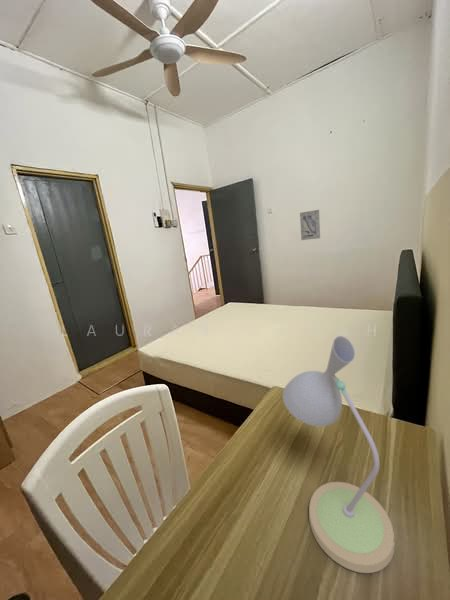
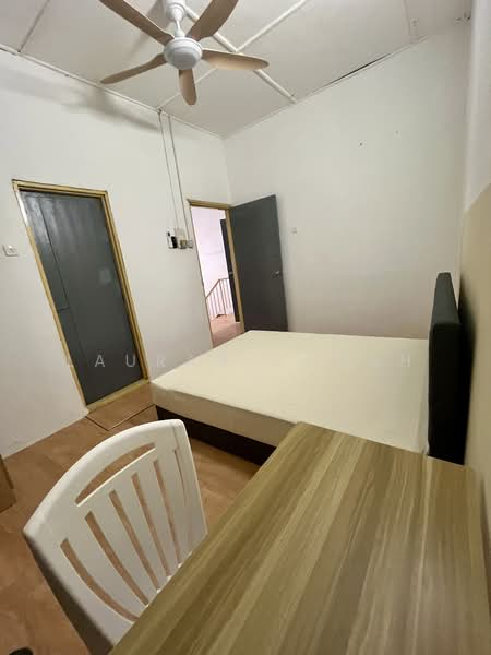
- desk lamp [282,335,396,574]
- wall art [299,209,321,241]
